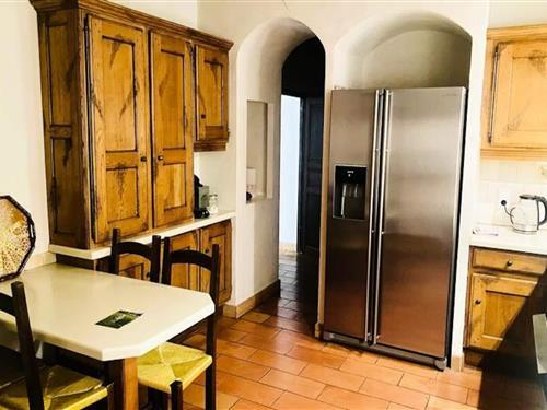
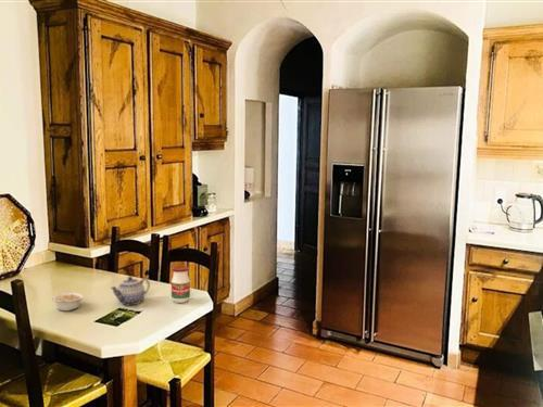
+ teapot [109,276,151,306]
+ legume [51,291,85,311]
+ jar [171,265,191,304]
